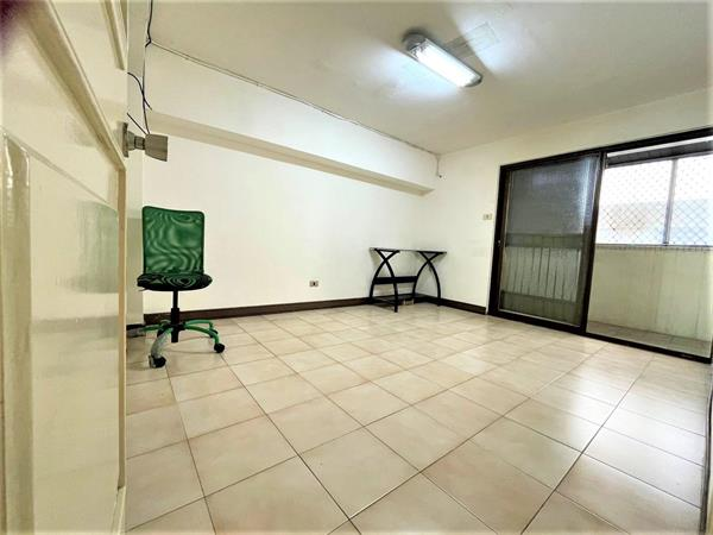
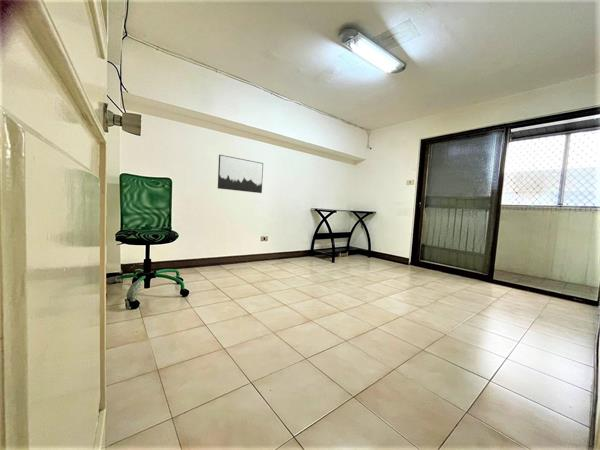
+ wall art [217,154,264,194]
